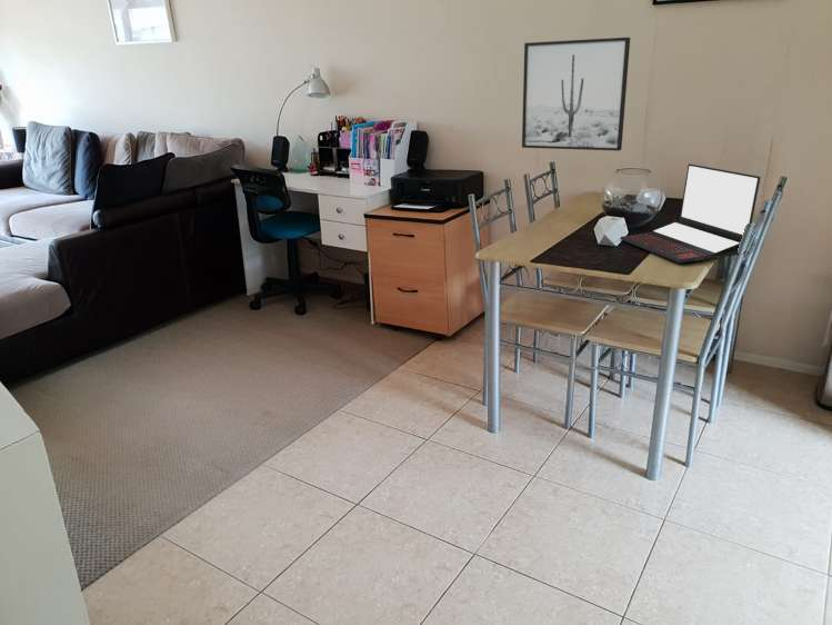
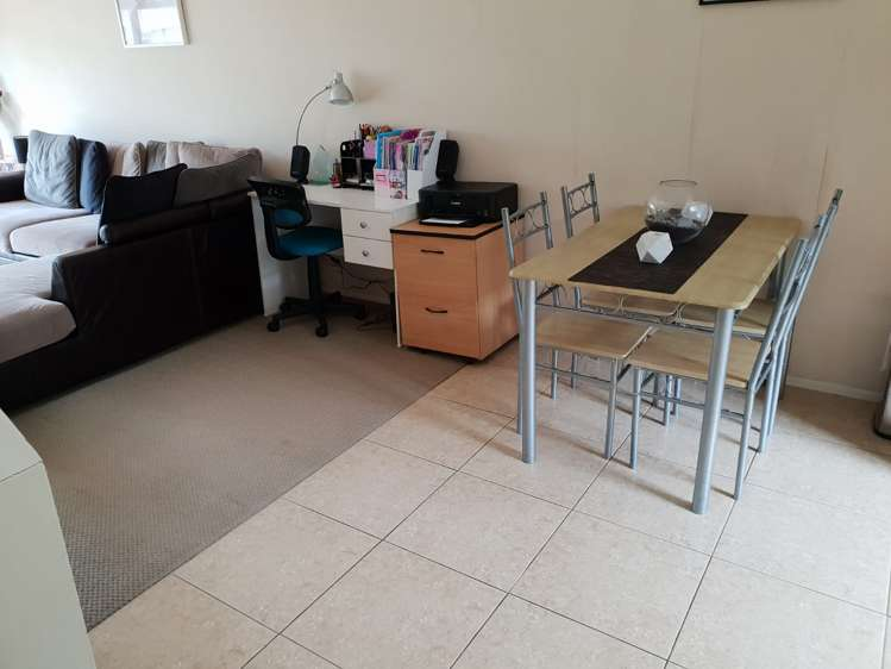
- wall art [521,37,631,152]
- laptop [620,163,761,264]
